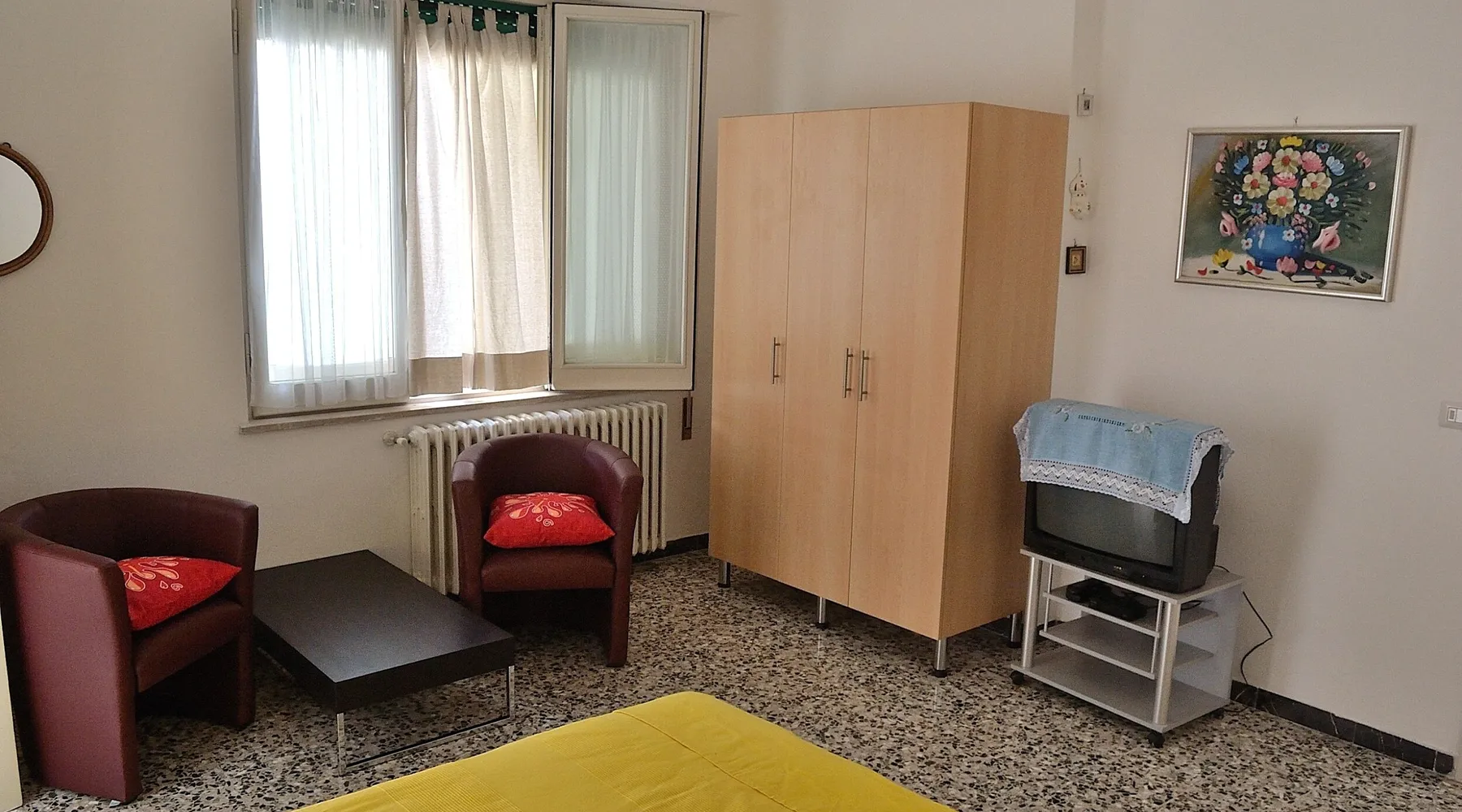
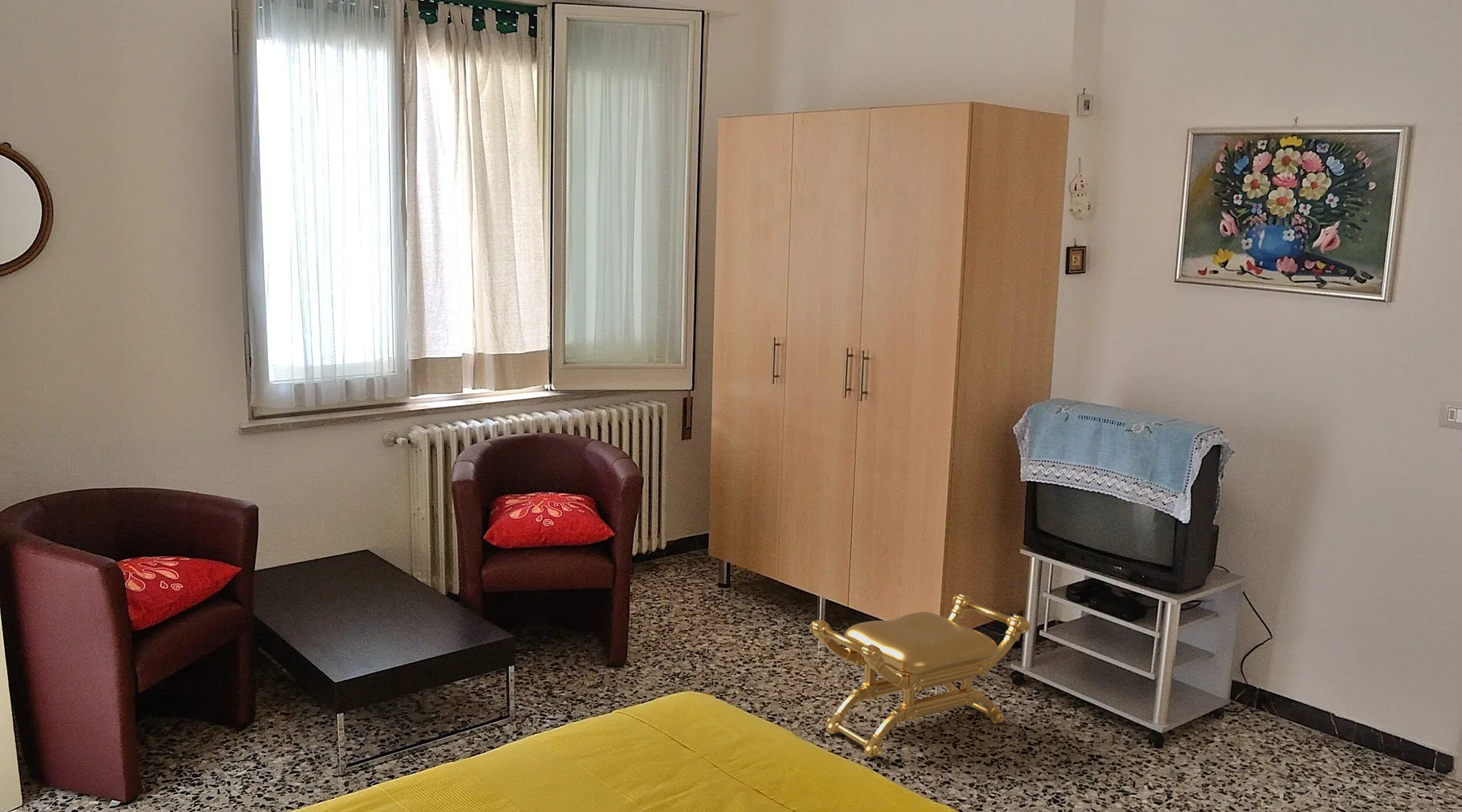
+ stool [809,593,1031,758]
